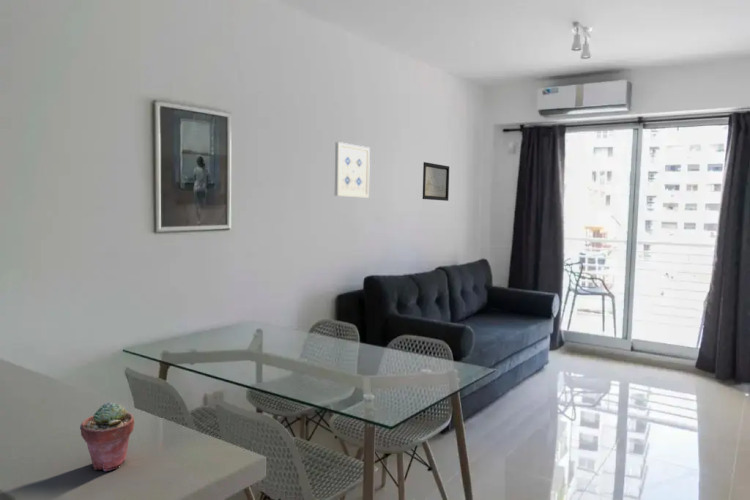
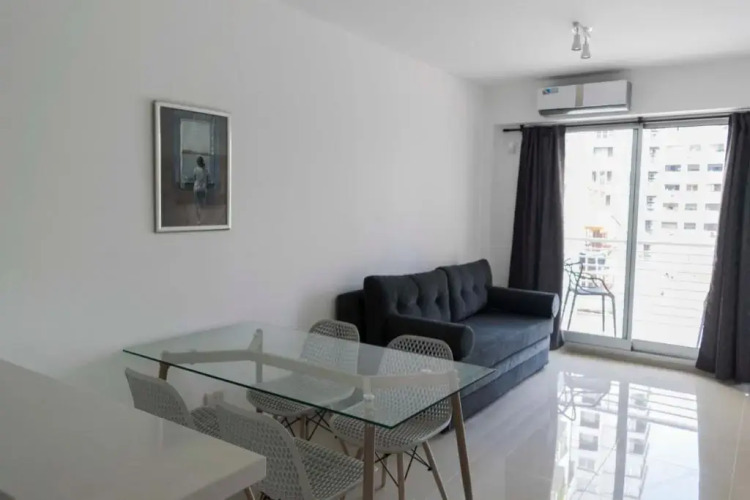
- wall art [422,161,450,202]
- wall art [334,141,371,199]
- potted succulent [79,401,135,472]
